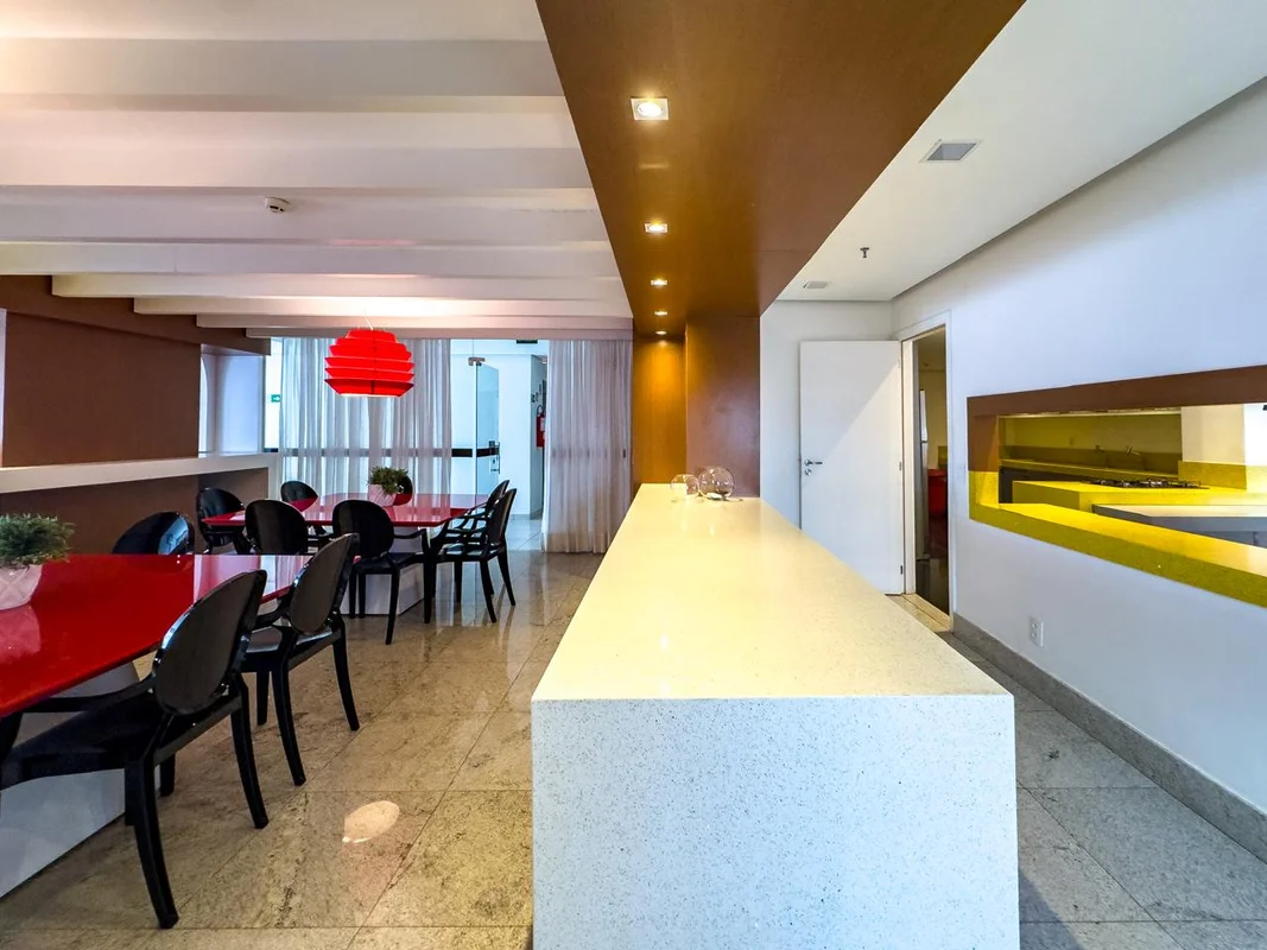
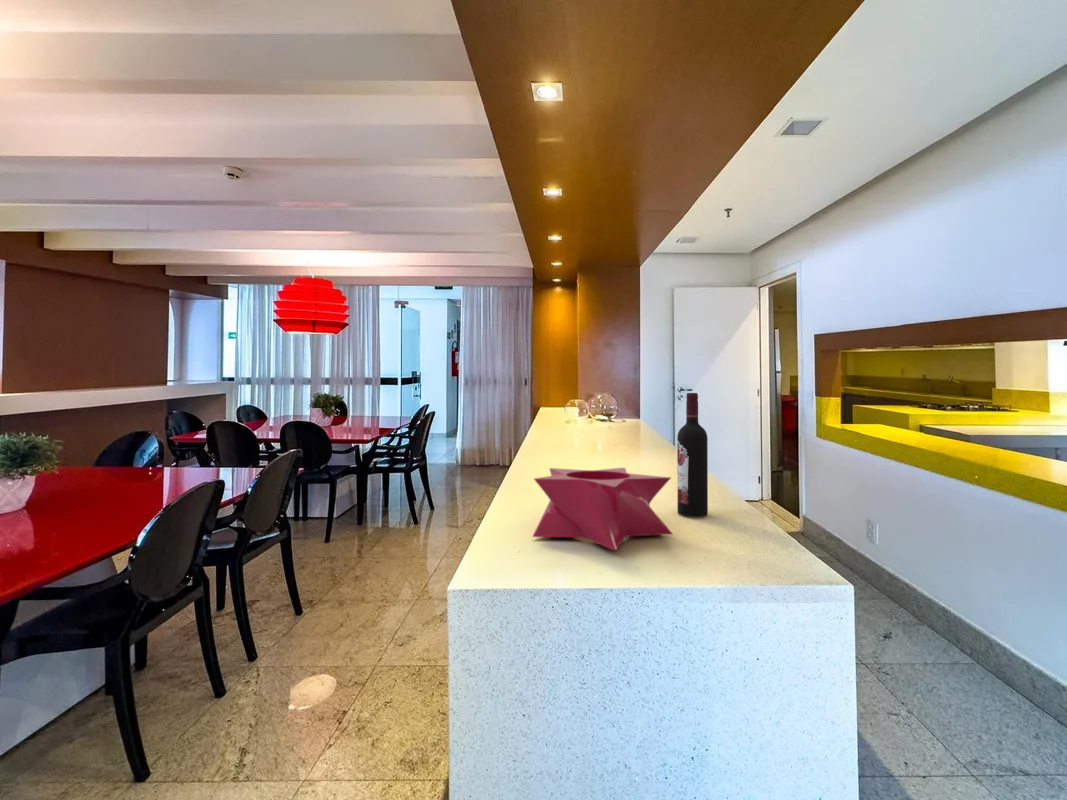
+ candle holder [531,467,674,551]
+ wine bottle [676,392,709,518]
